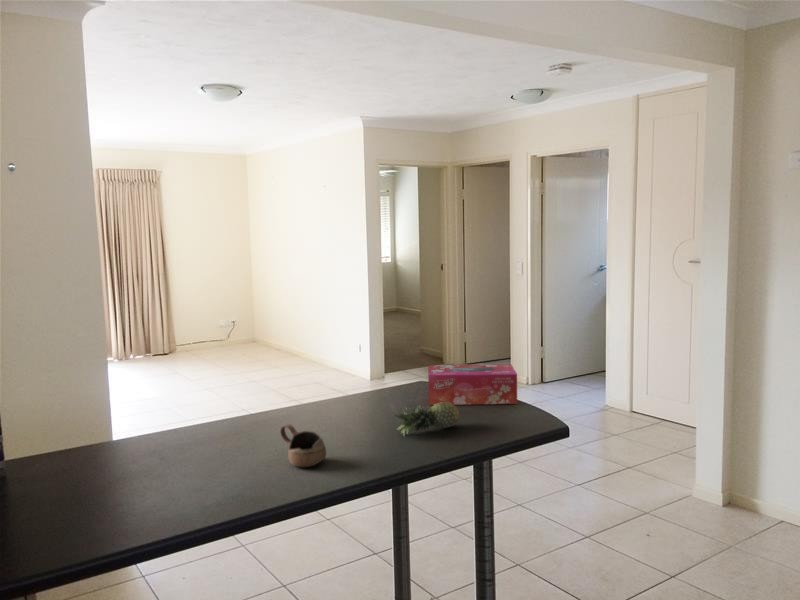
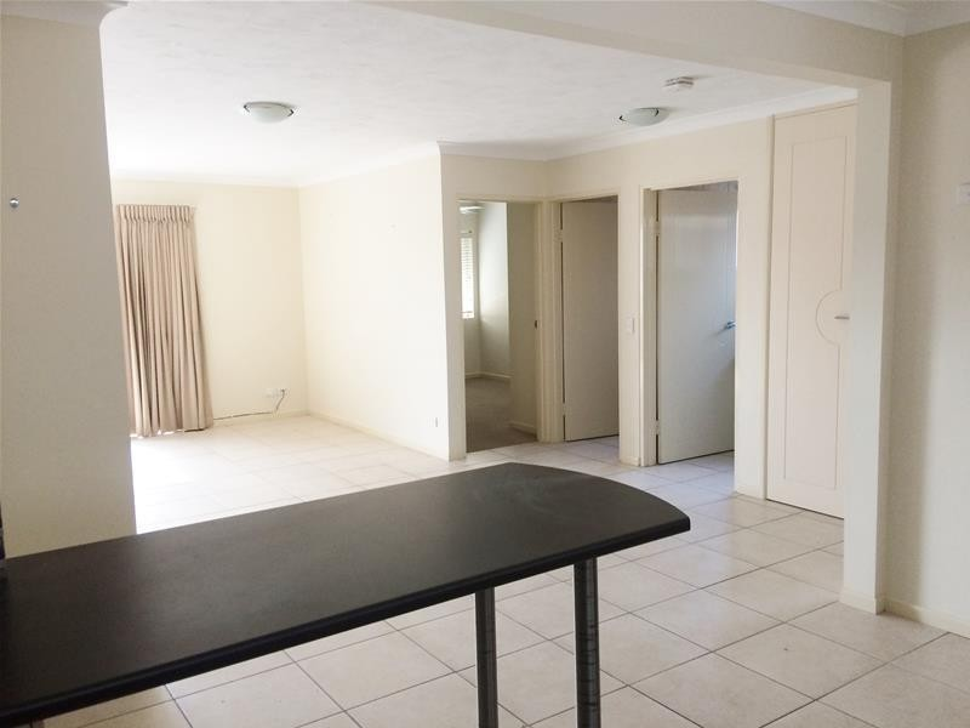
- cup [279,423,327,468]
- fruit [392,403,461,435]
- tissue box [427,363,518,406]
